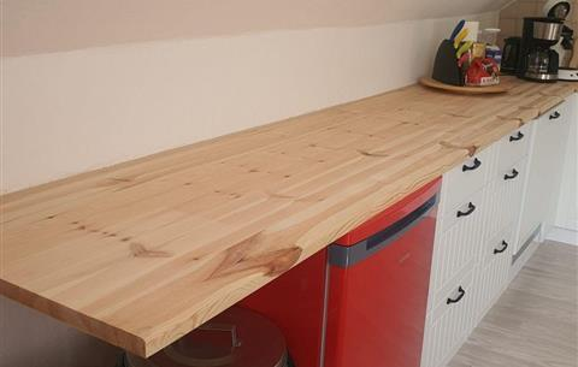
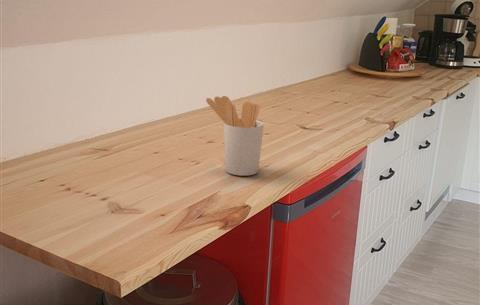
+ utensil holder [205,95,265,177]
